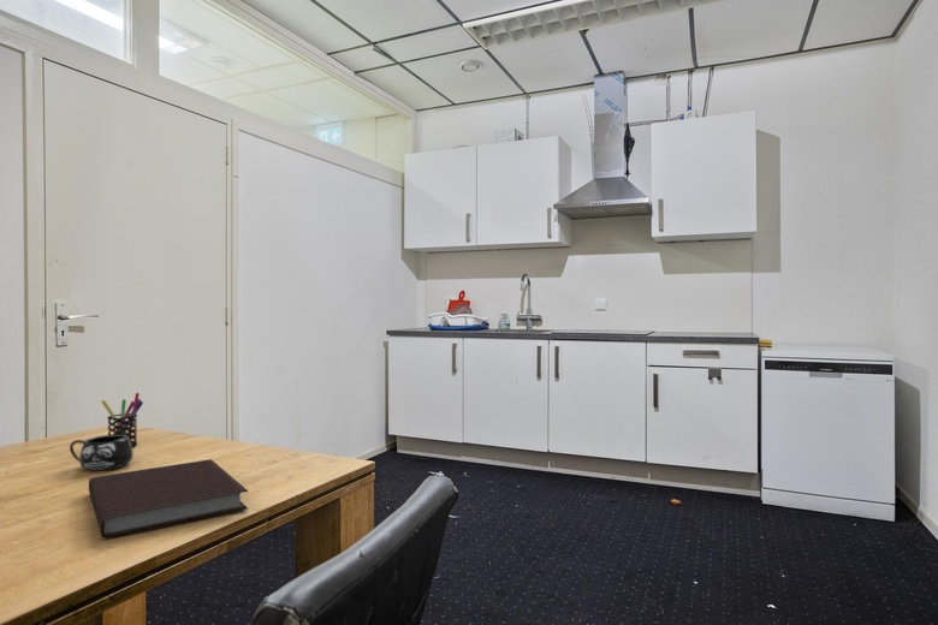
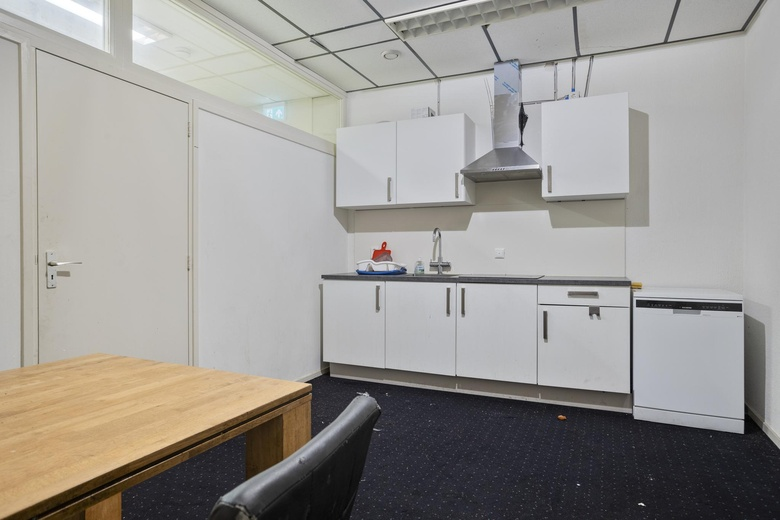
- notebook [88,458,249,538]
- pen holder [100,392,144,447]
- mug [69,434,135,472]
